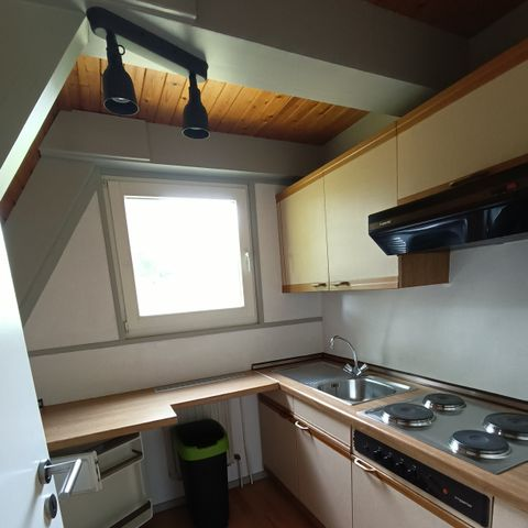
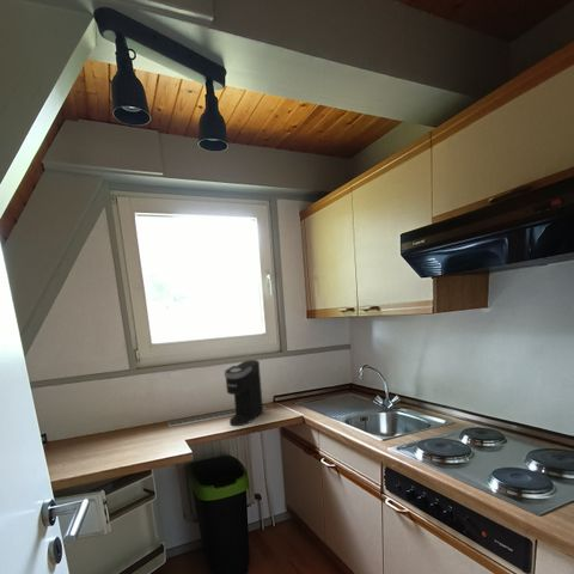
+ coffee maker [224,359,264,427]
